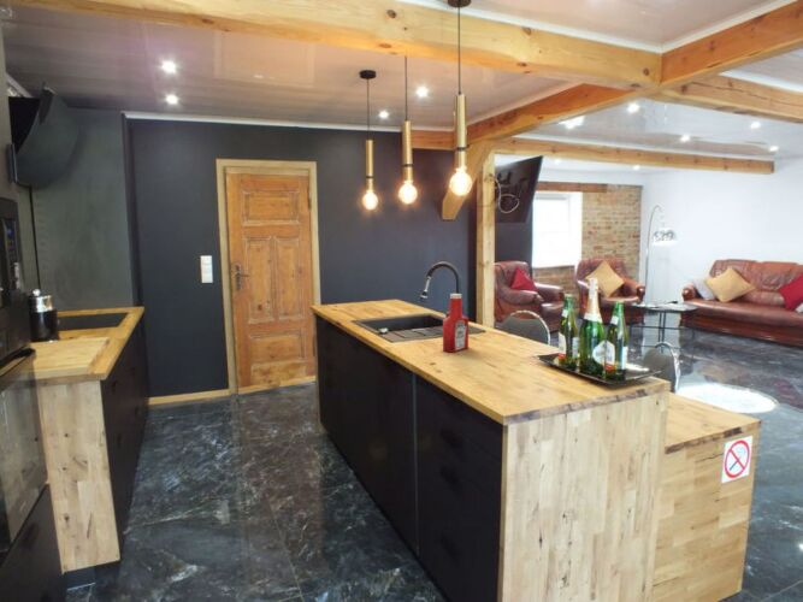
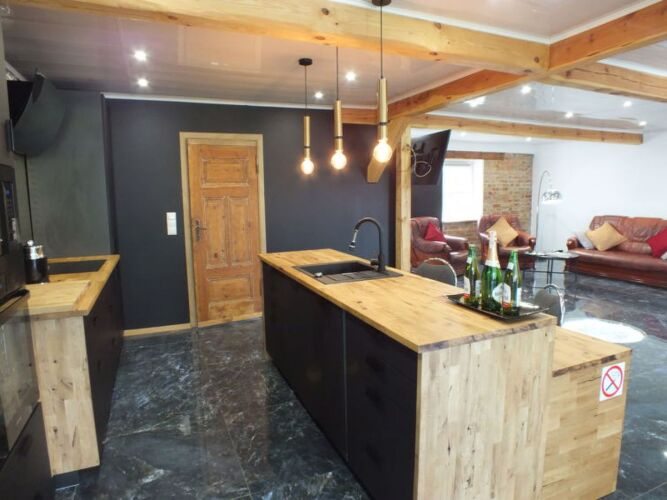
- soap bottle [442,293,470,354]
